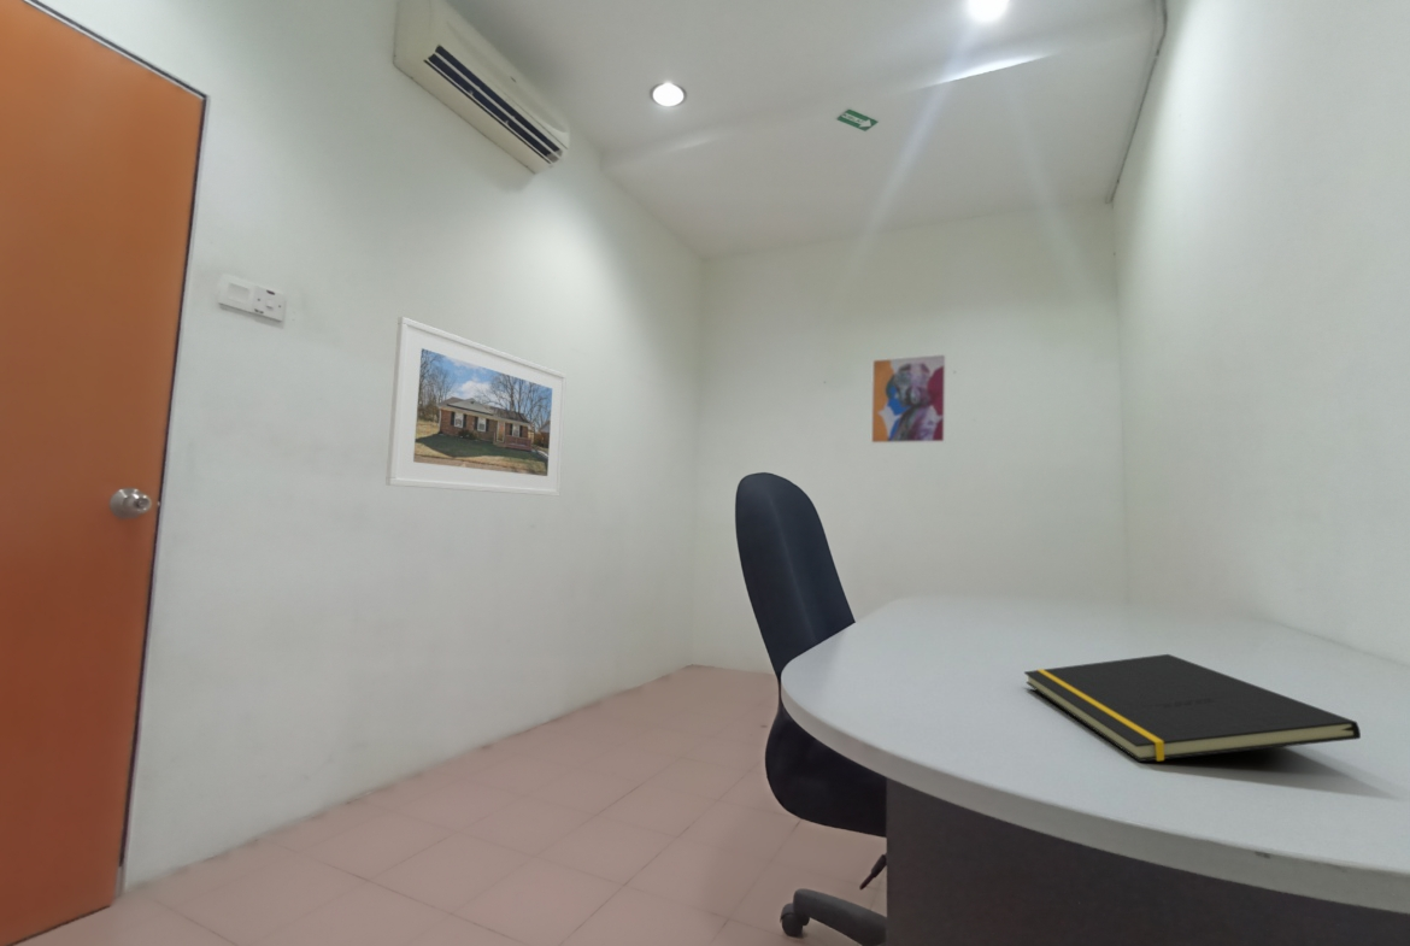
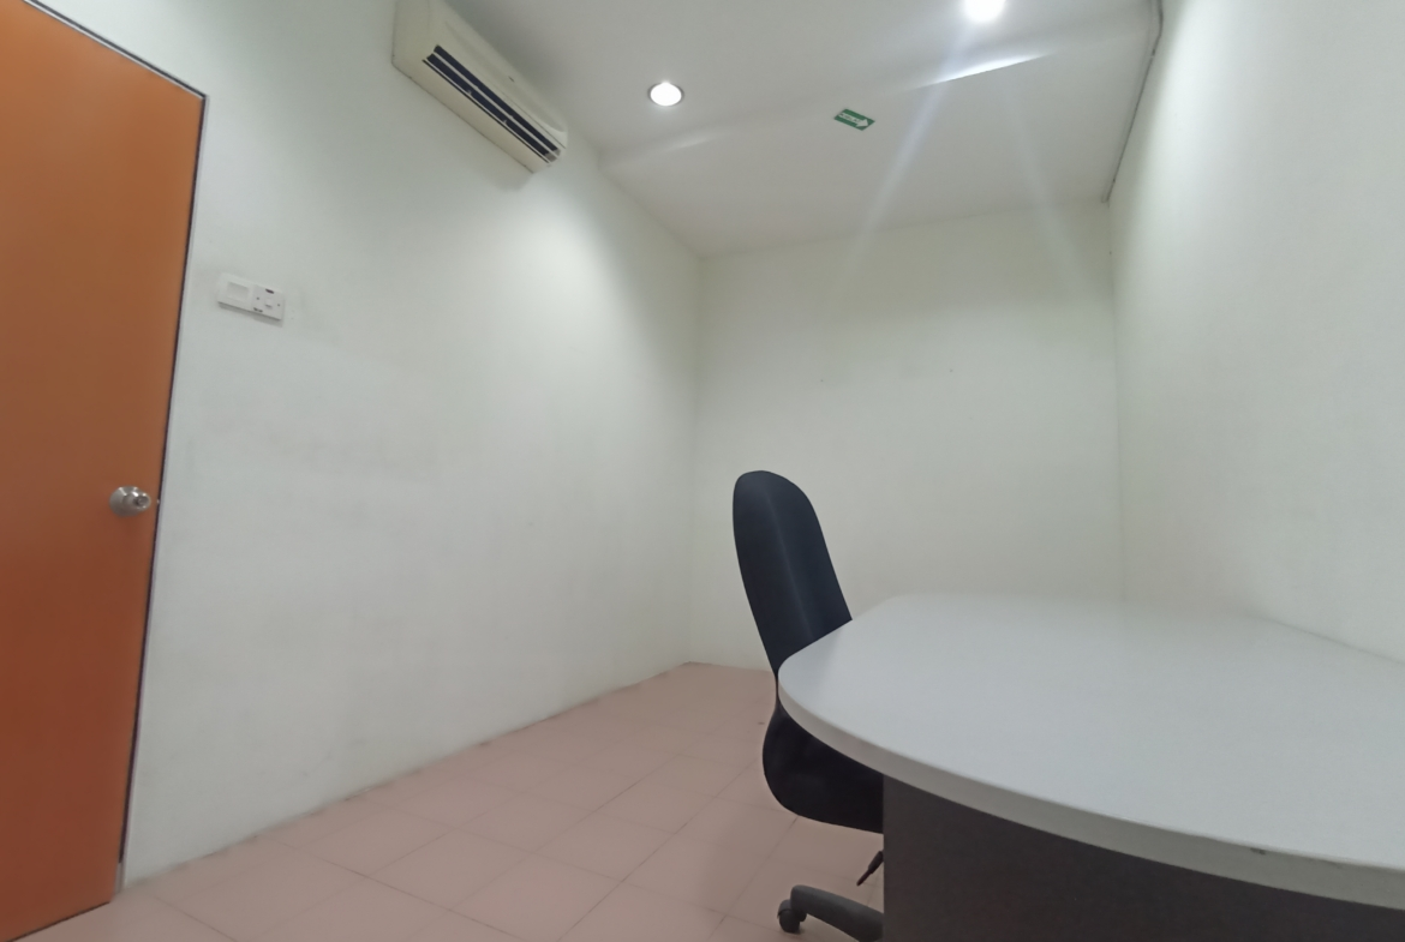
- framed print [384,316,568,498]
- wall art [869,353,947,445]
- notepad [1023,653,1362,763]
